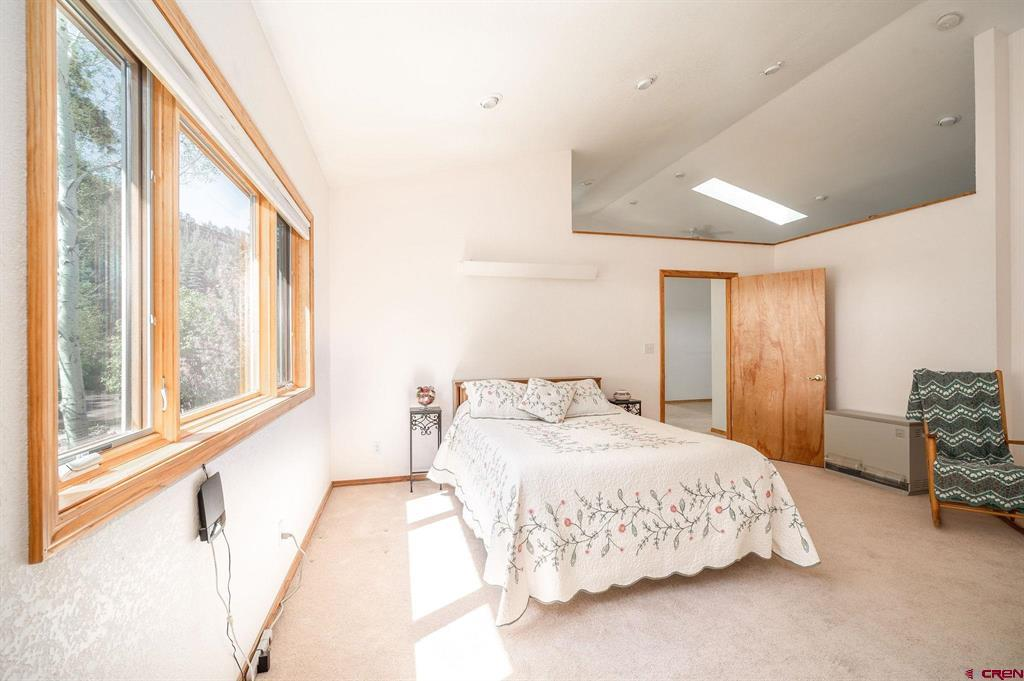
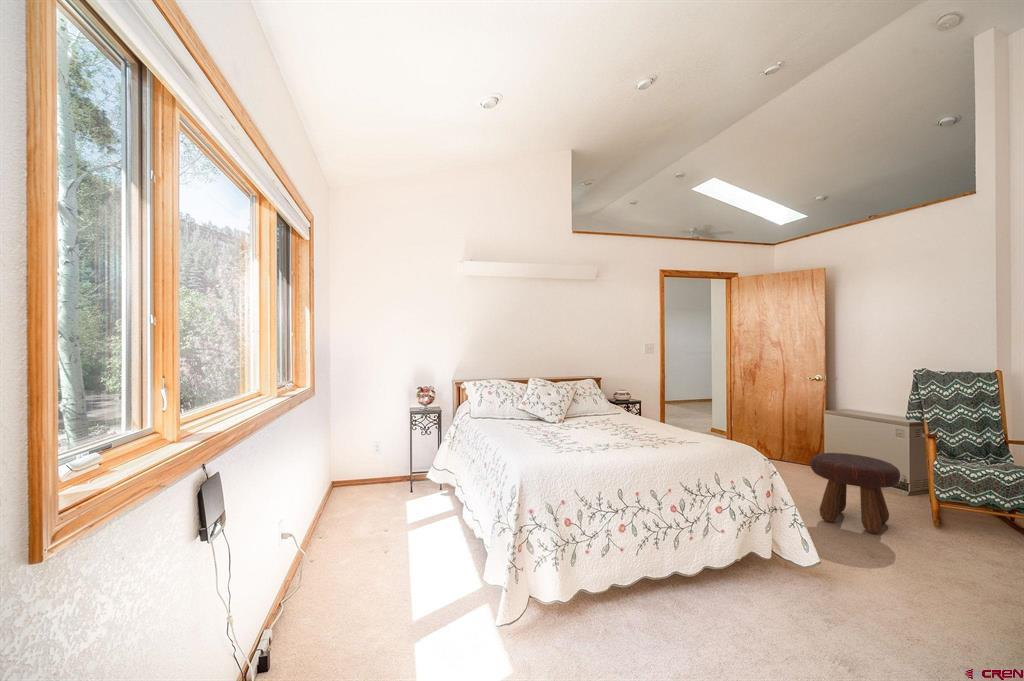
+ footstool [809,452,901,534]
